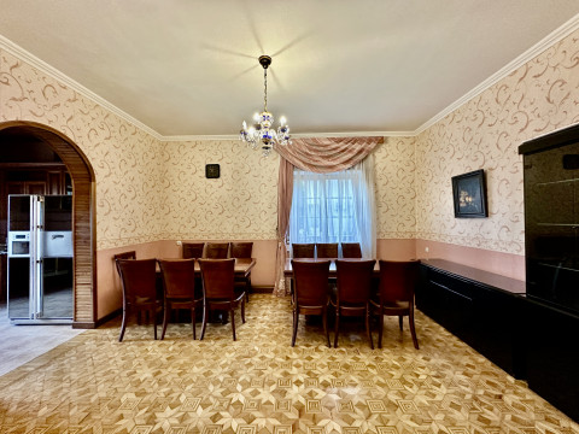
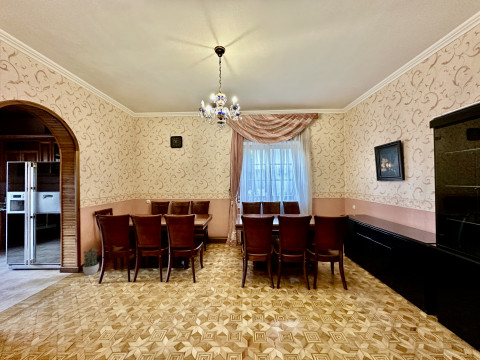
+ potted plant [82,247,100,276]
